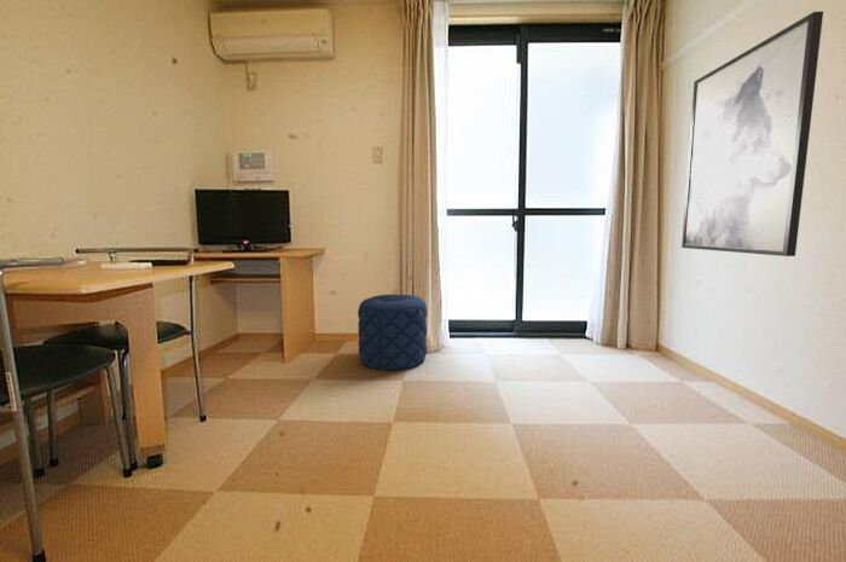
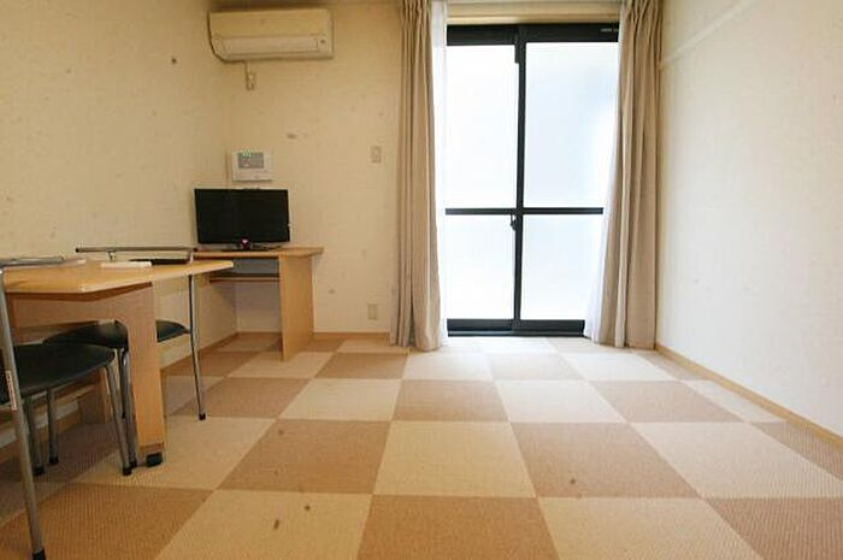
- pouf [357,294,428,371]
- wall art [680,10,824,257]
